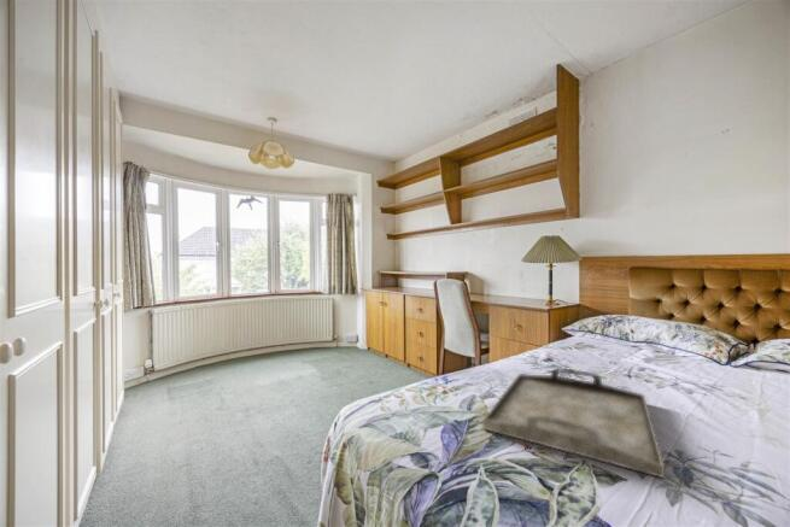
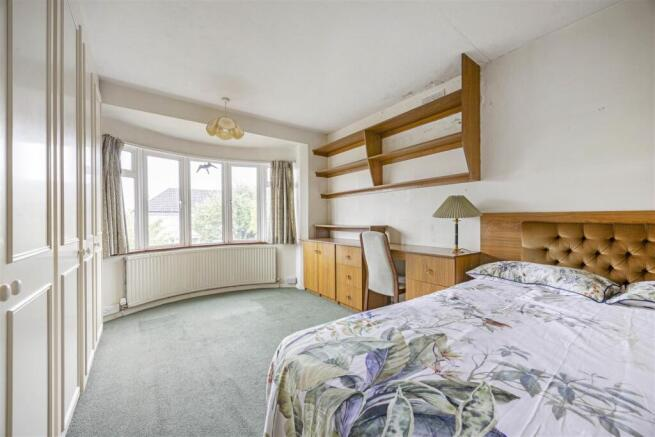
- serving tray [481,367,666,480]
